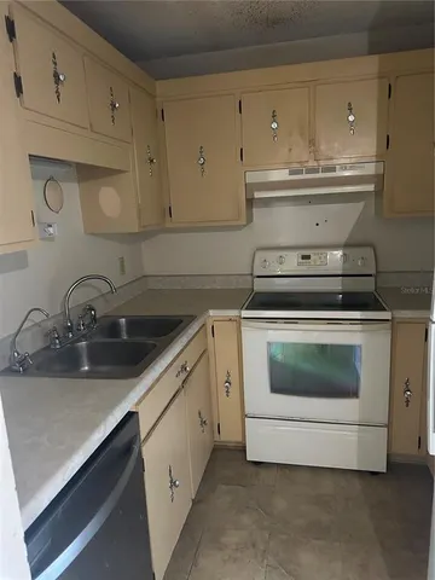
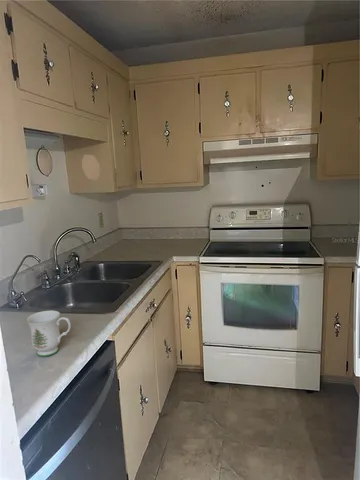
+ mug [25,309,72,358]
